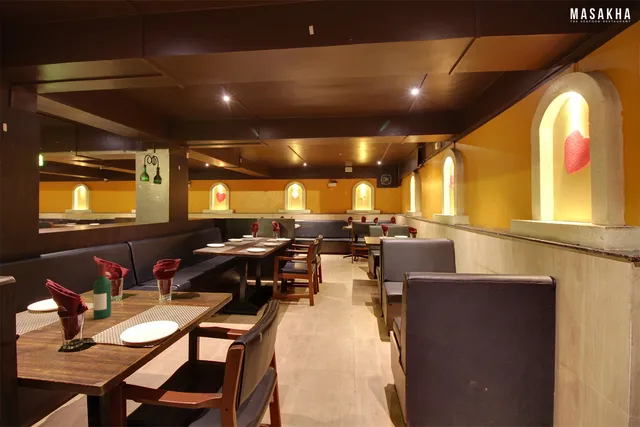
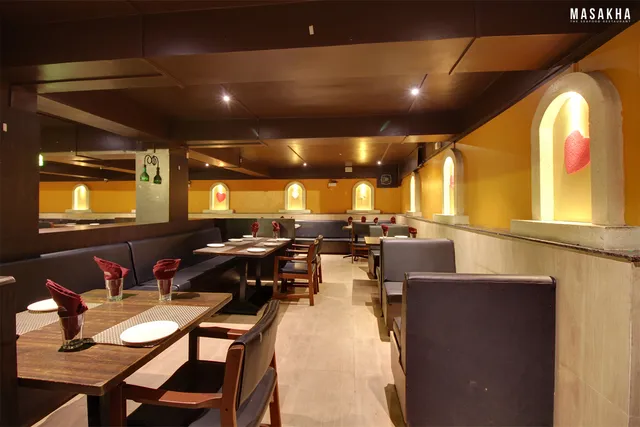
- wine bottle [92,262,112,320]
